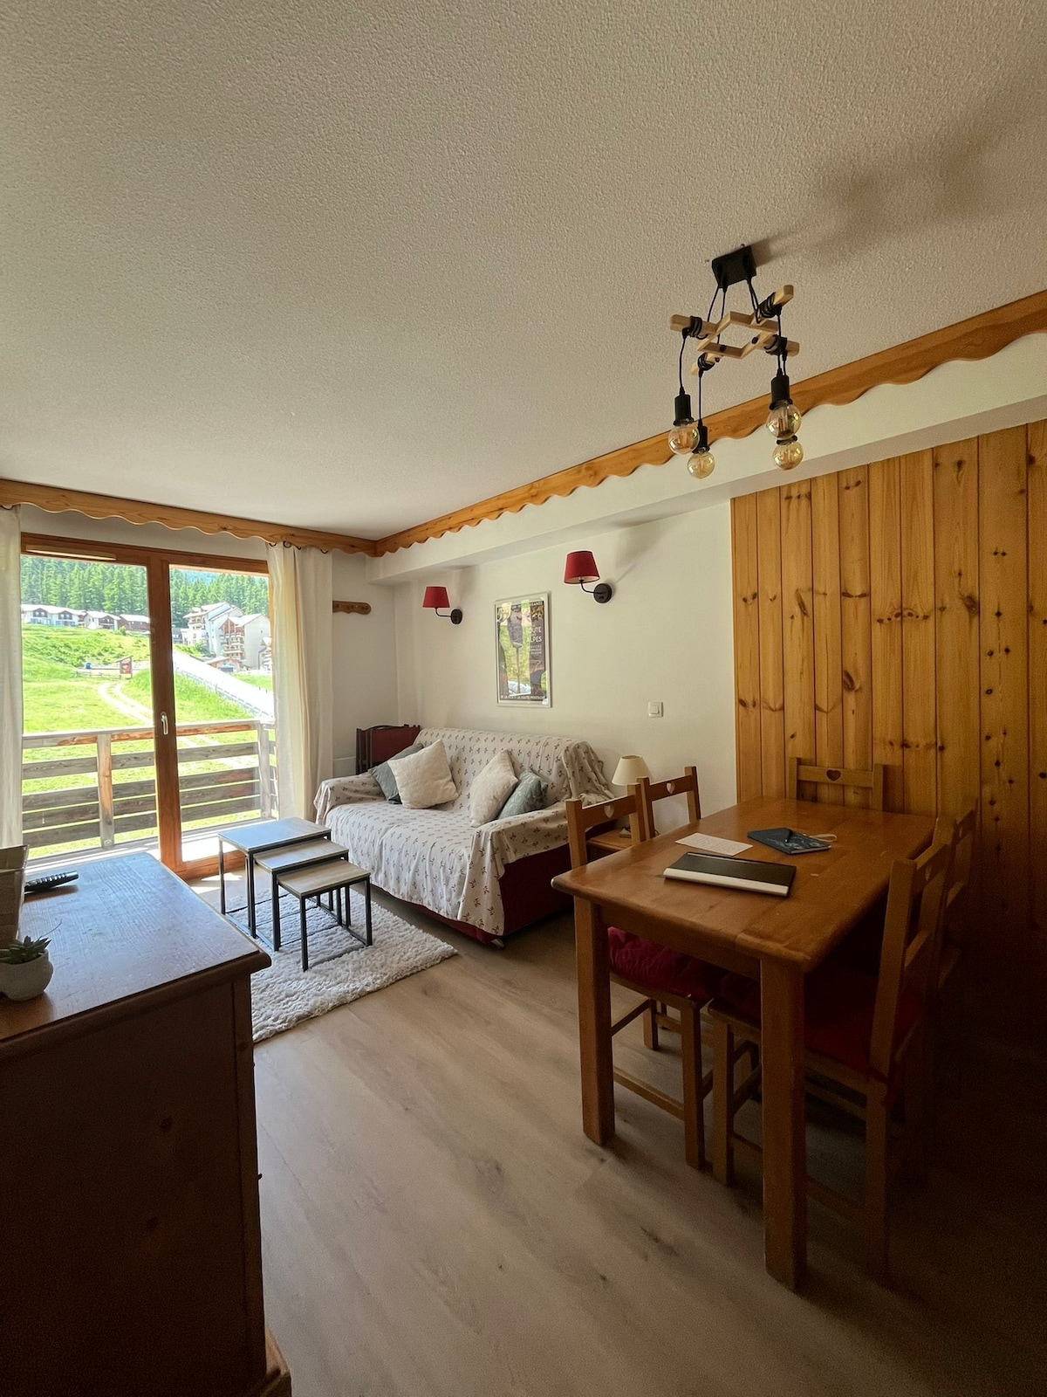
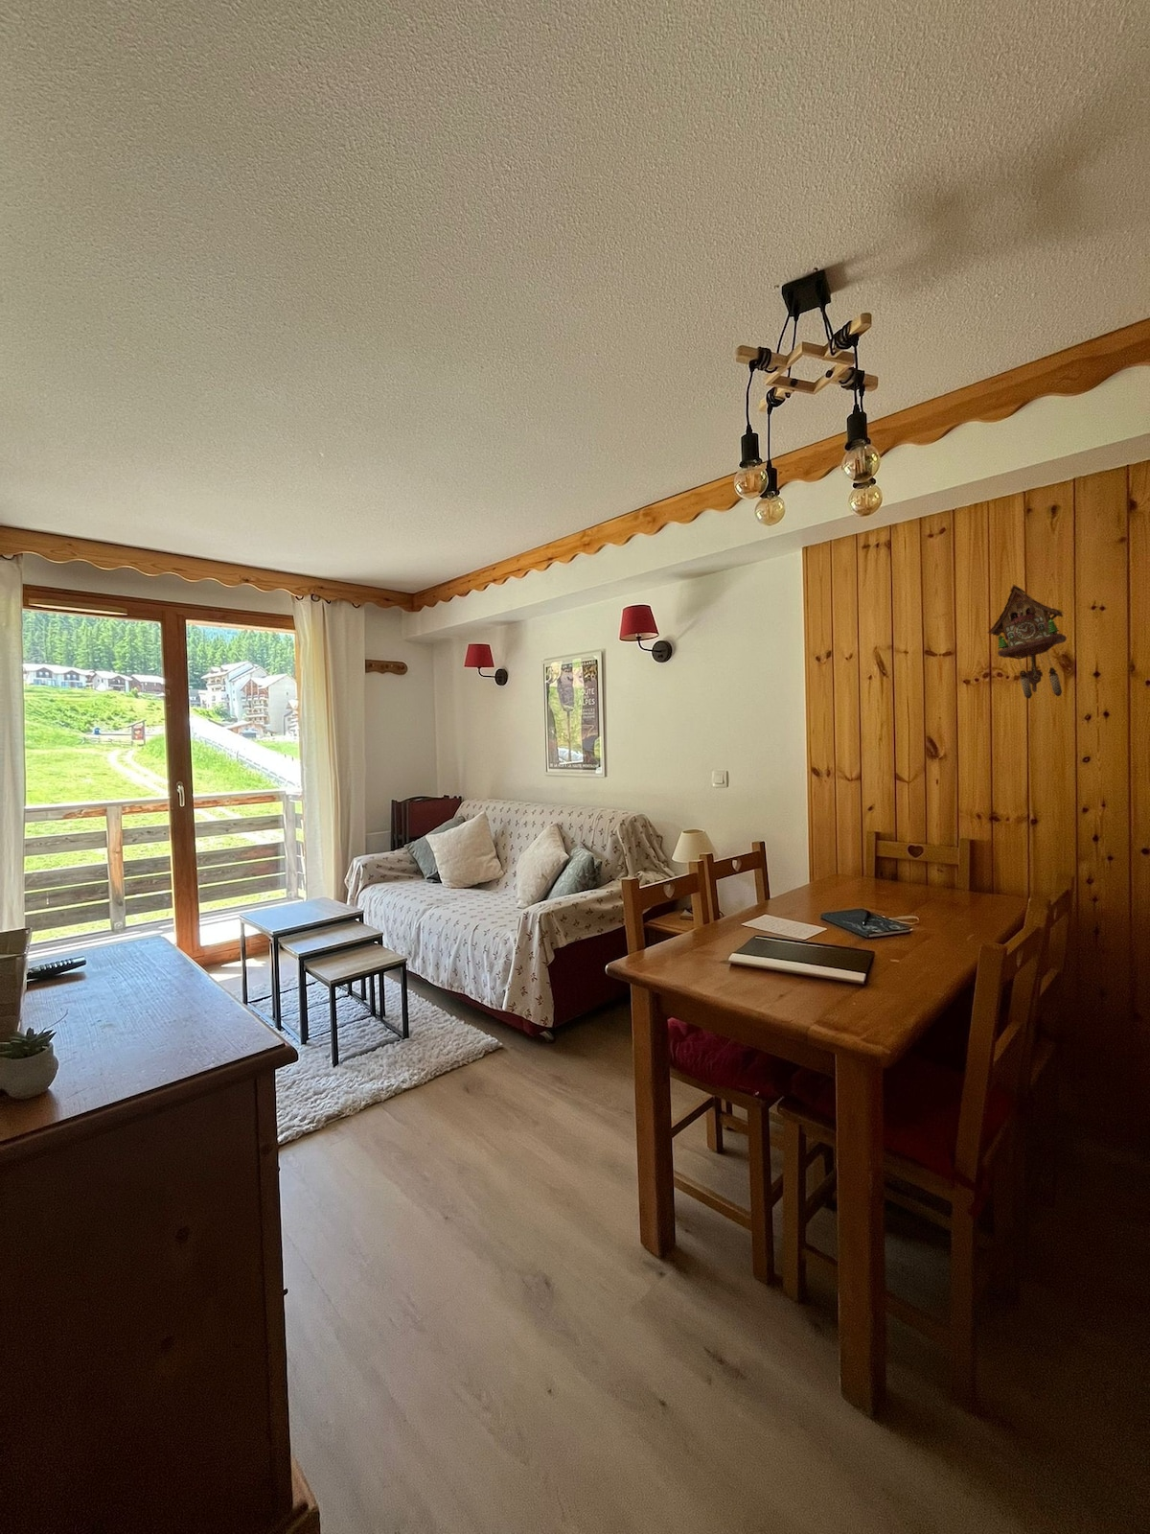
+ cuckoo clock [987,583,1068,699]
